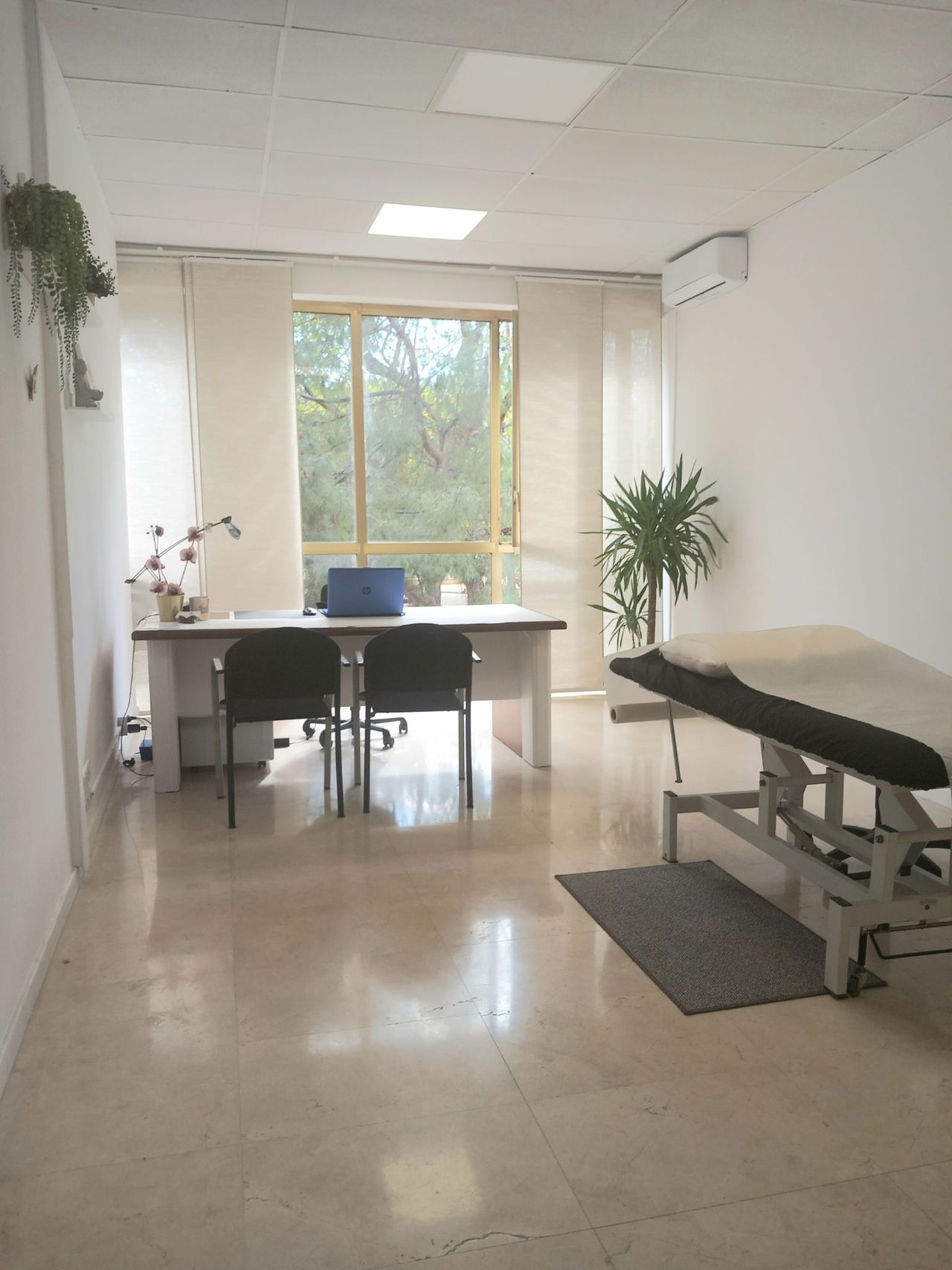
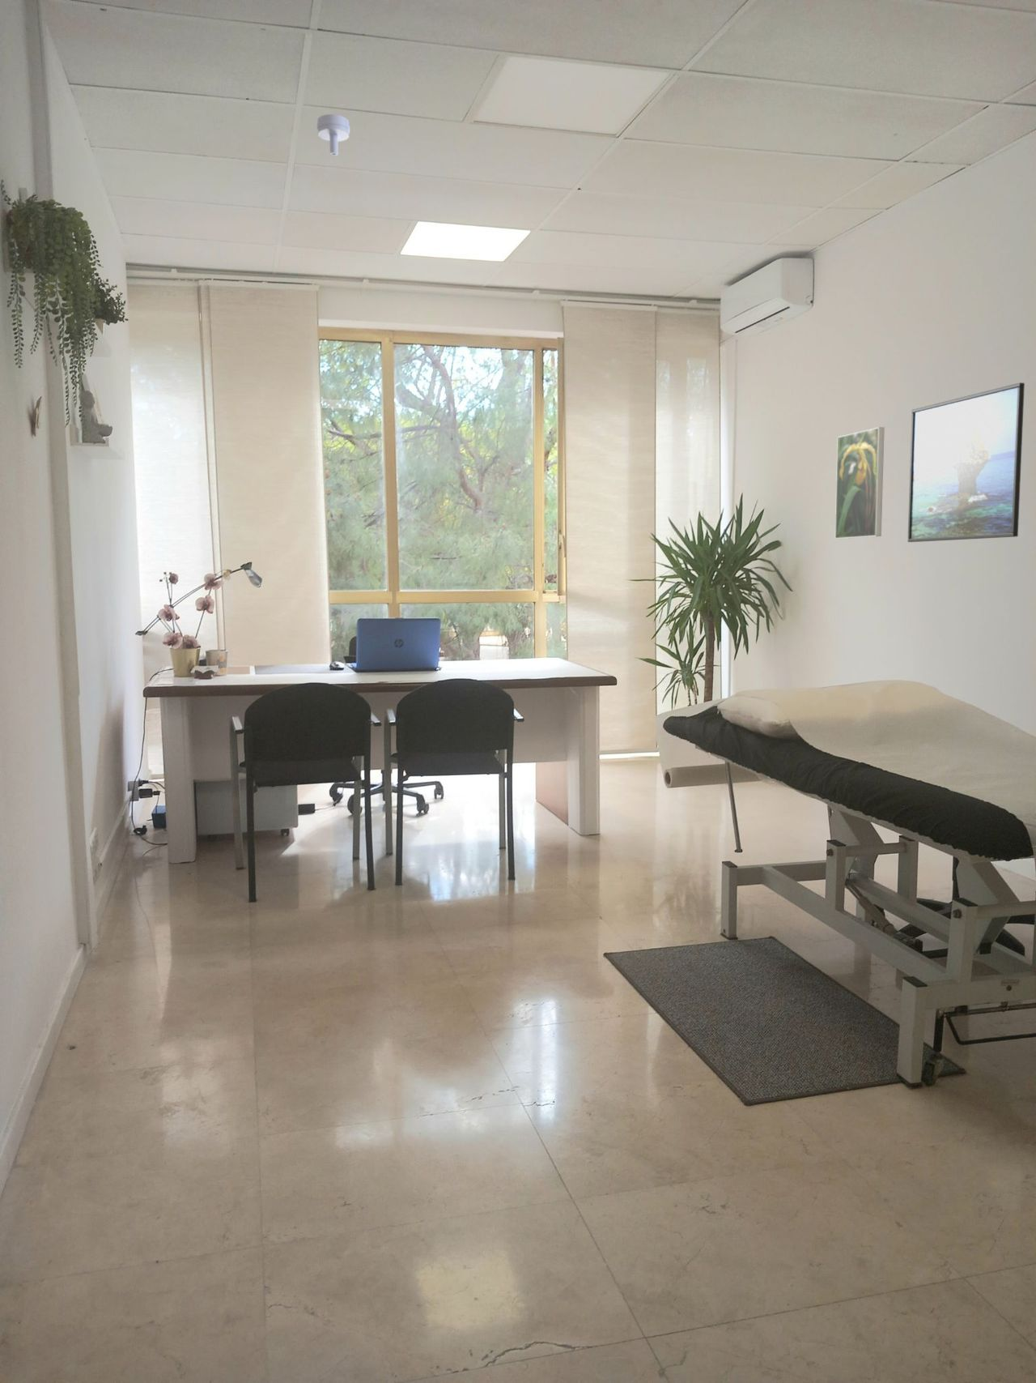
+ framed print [908,381,1025,542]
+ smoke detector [317,113,350,157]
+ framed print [835,426,886,540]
